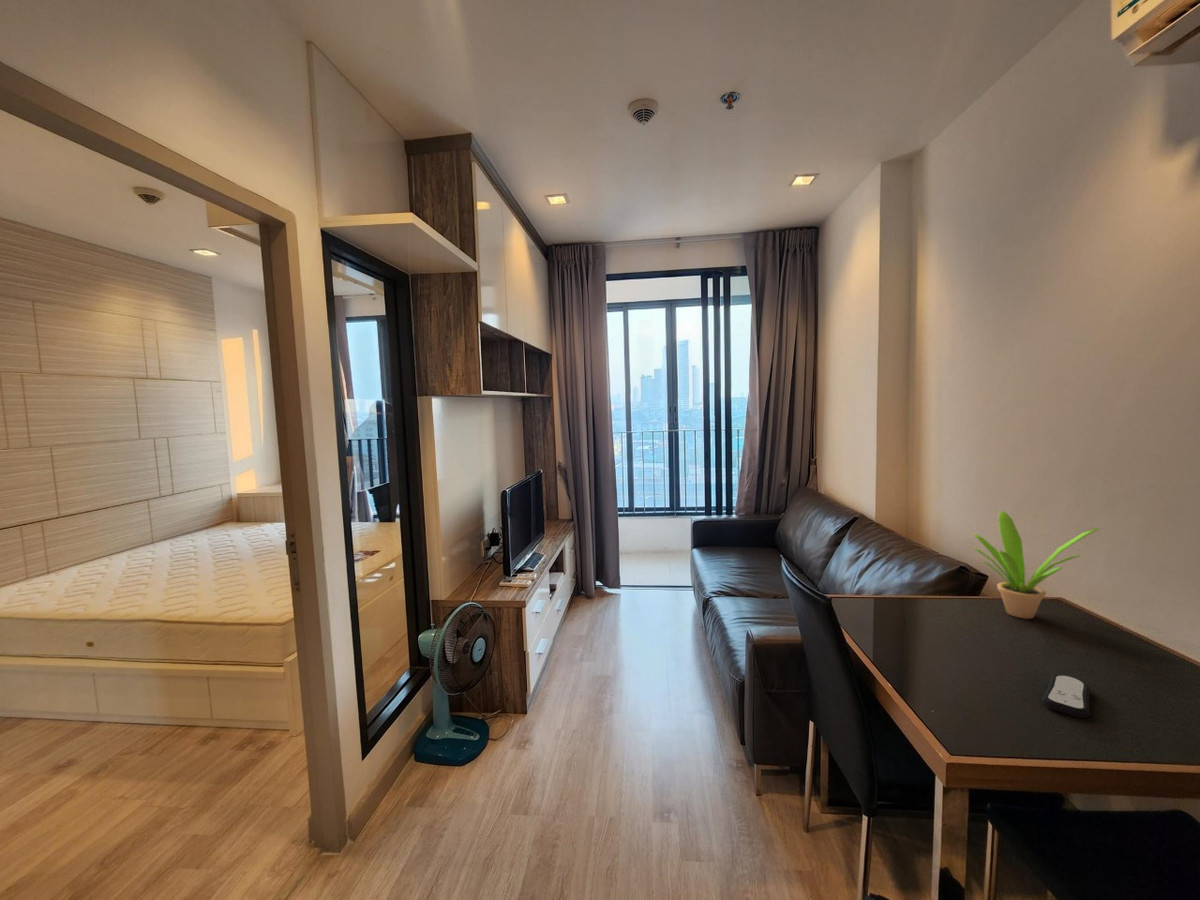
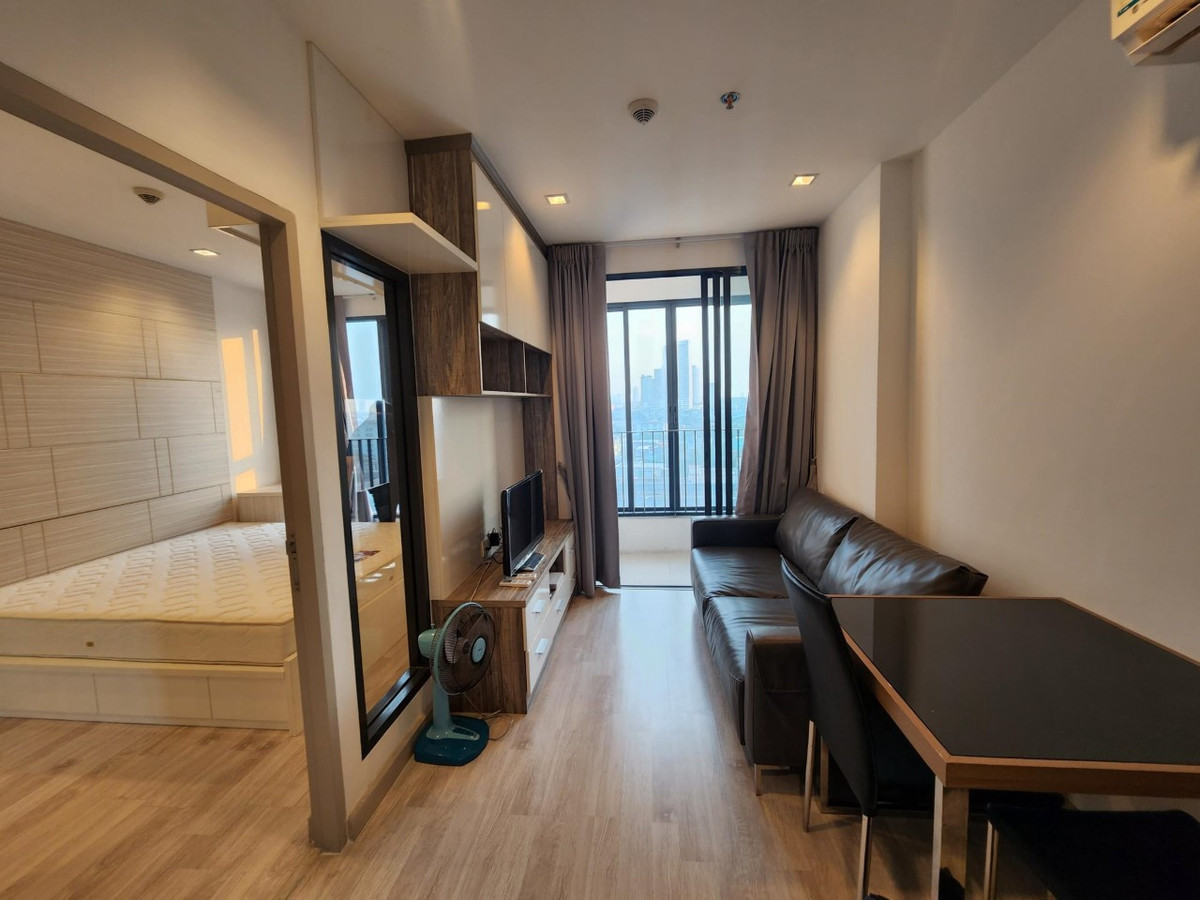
- remote control [1041,674,1091,719]
- potted plant [972,510,1100,620]
